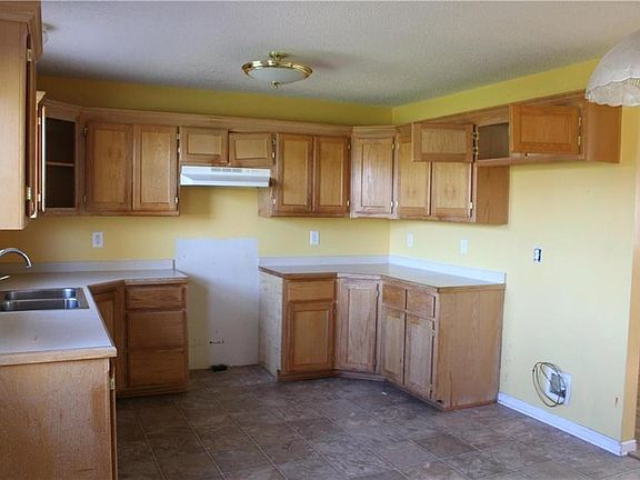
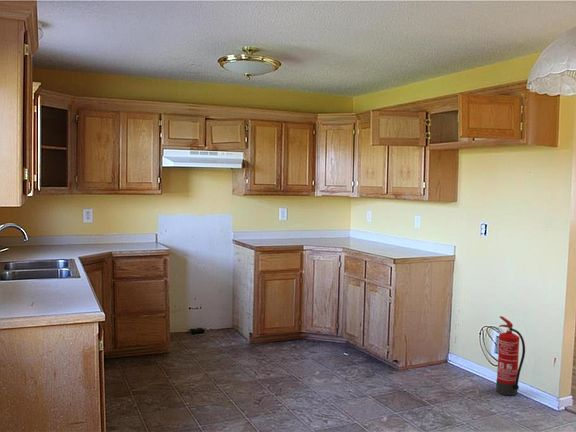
+ fire extinguisher [495,315,526,397]
